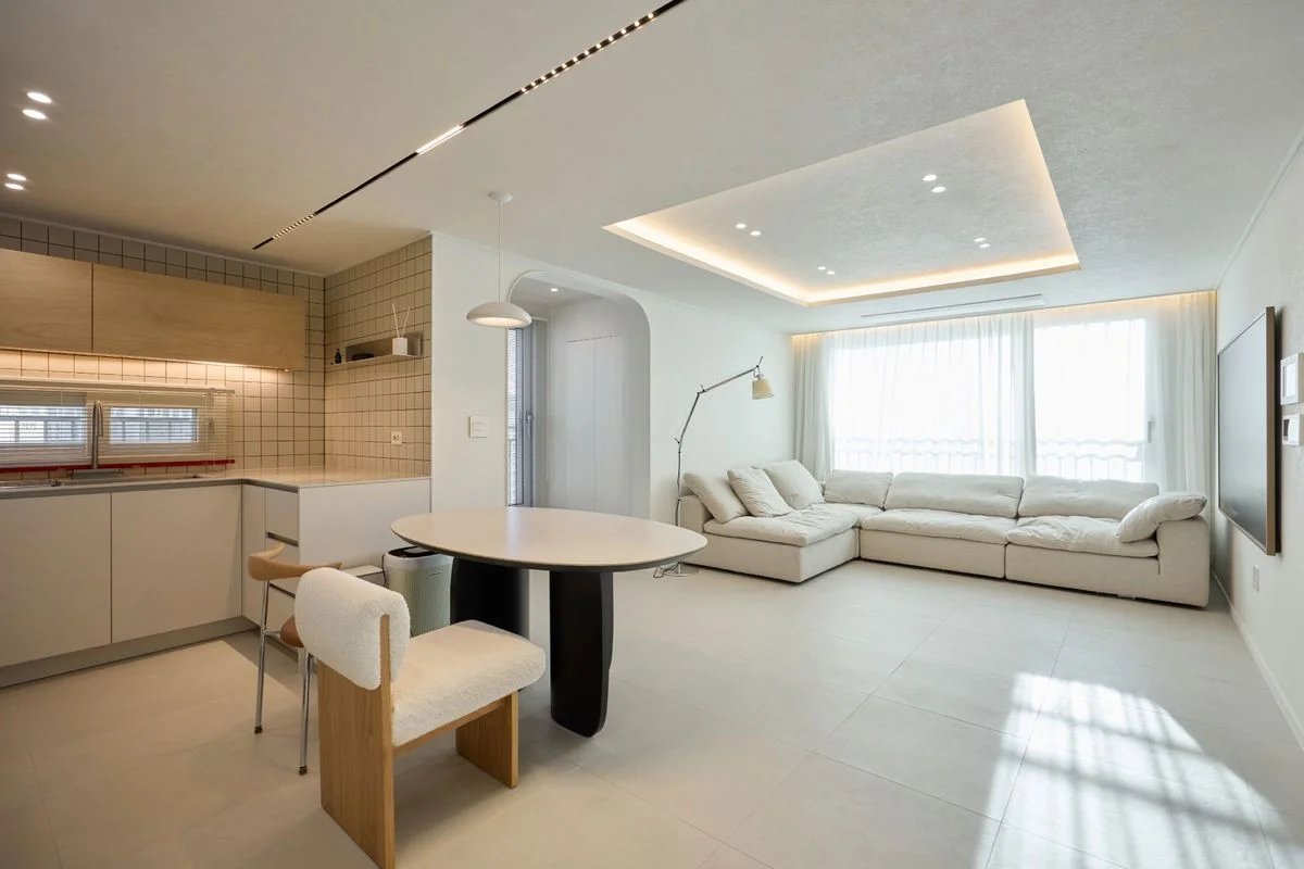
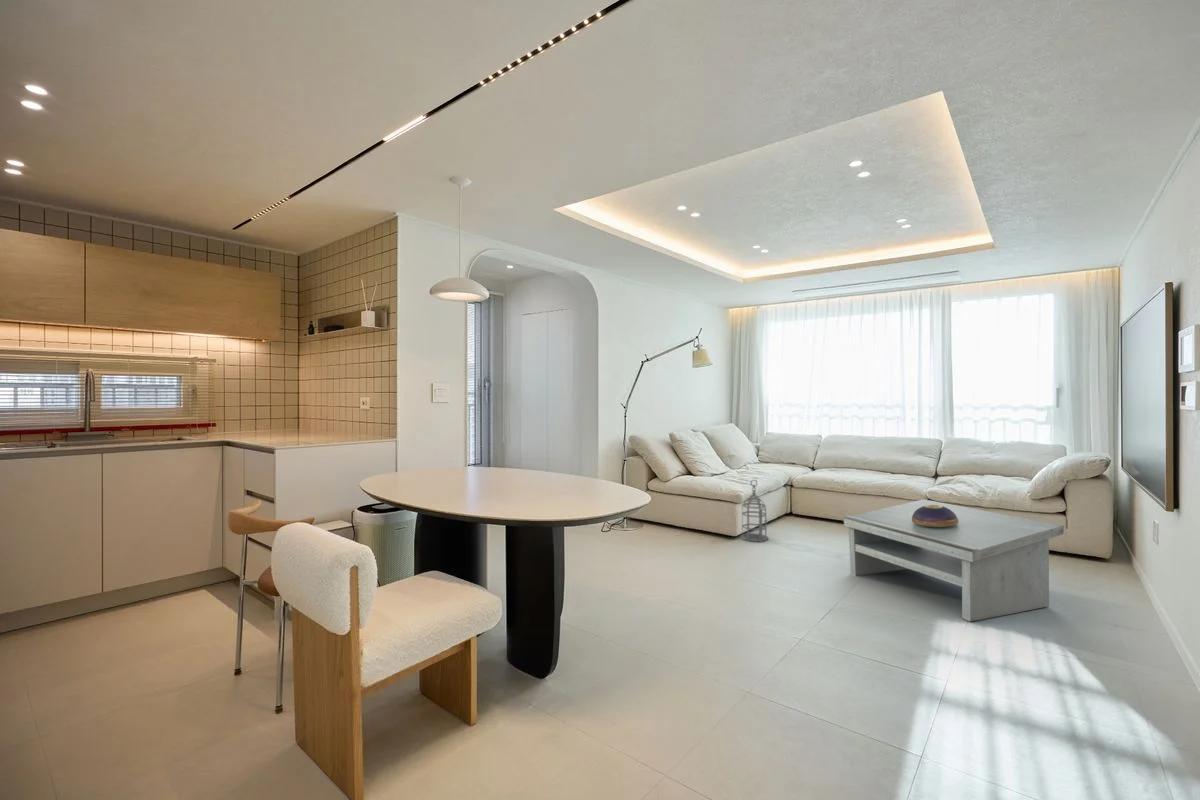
+ lantern [739,479,770,543]
+ coffee table [843,498,1065,623]
+ decorative bowl [912,505,958,527]
